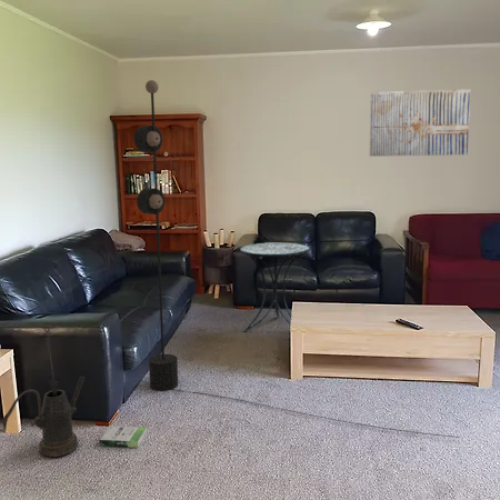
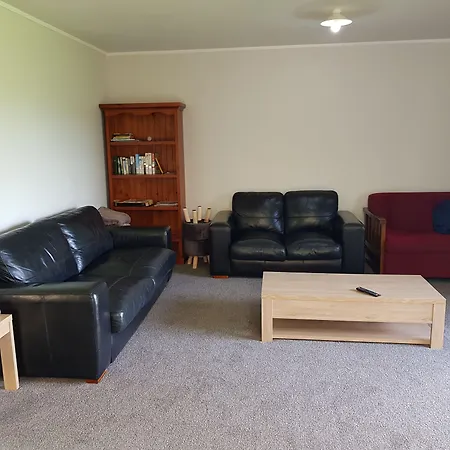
- box [98,426,148,449]
- floor lamp [133,79,461,439]
- watering can [1,376,86,458]
- side table [239,241,311,332]
- wall art [369,88,472,158]
